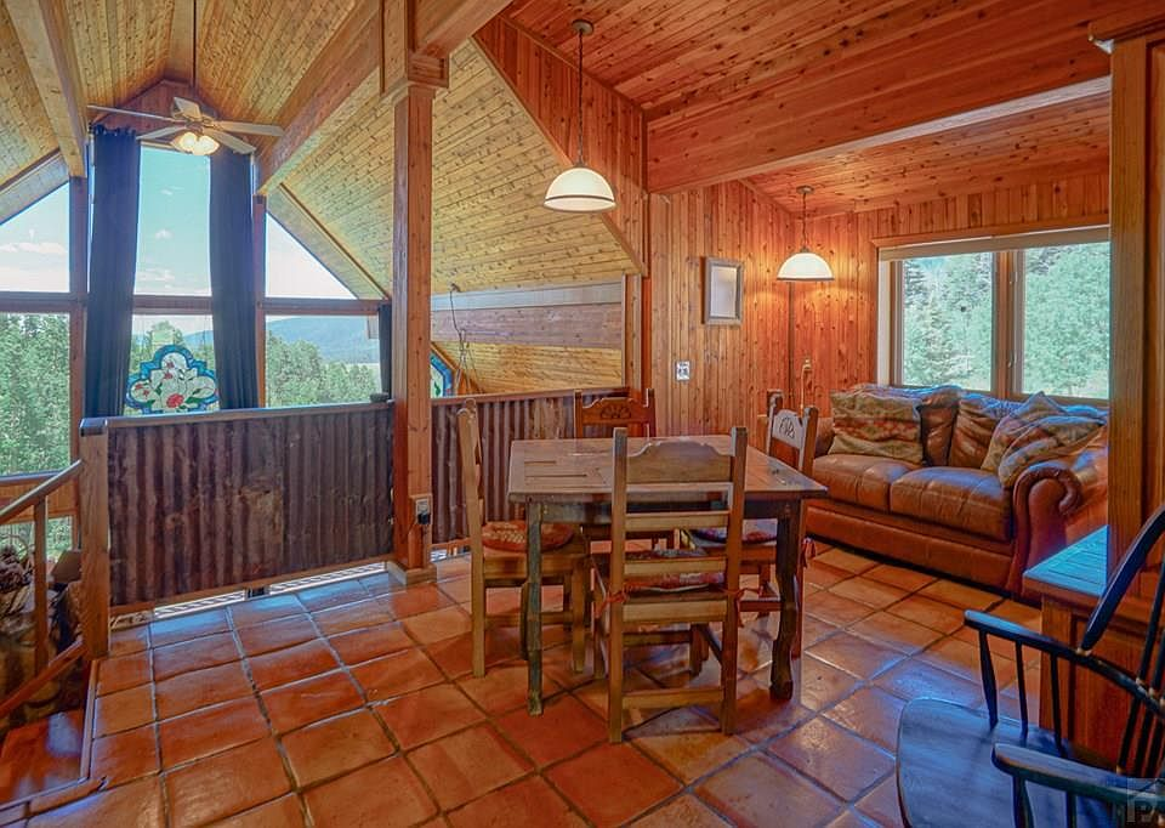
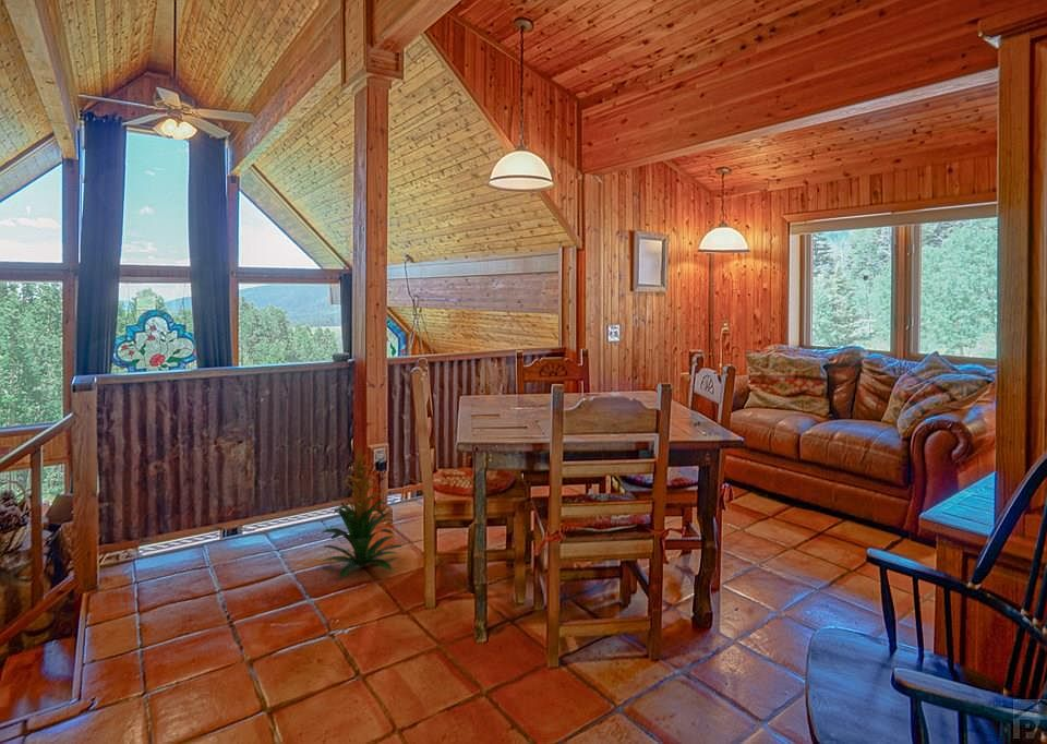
+ indoor plant [320,446,404,579]
